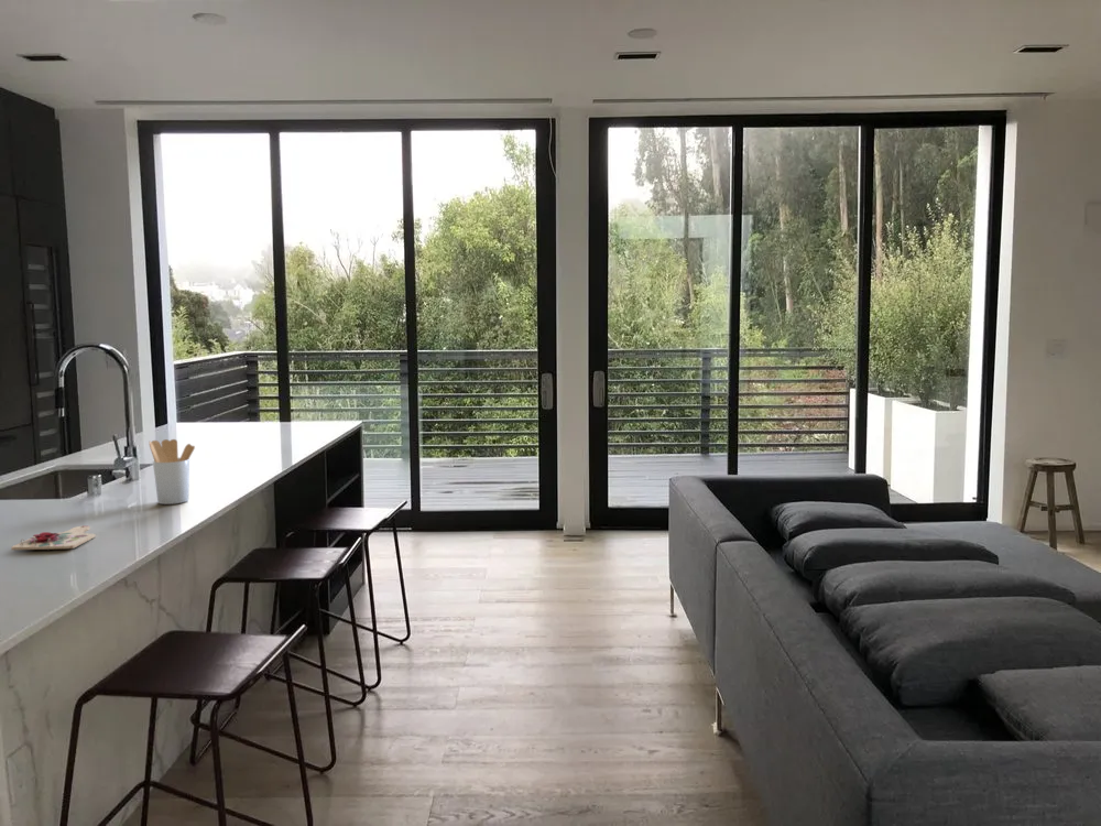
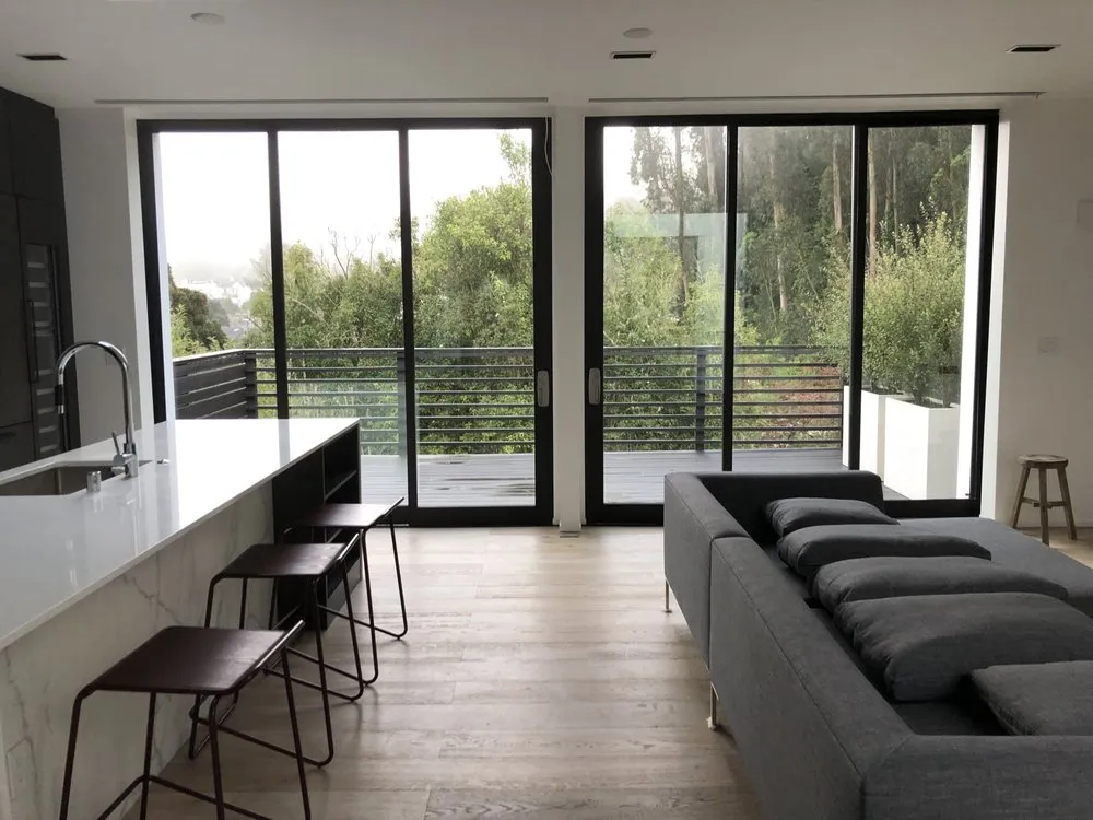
- utensil holder [149,438,196,506]
- cutting board [10,525,97,551]
